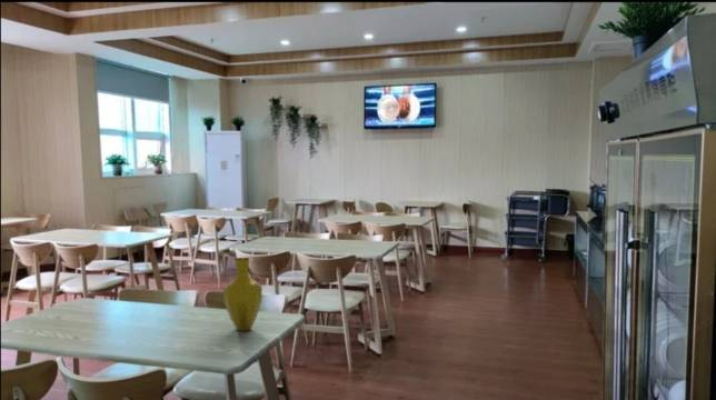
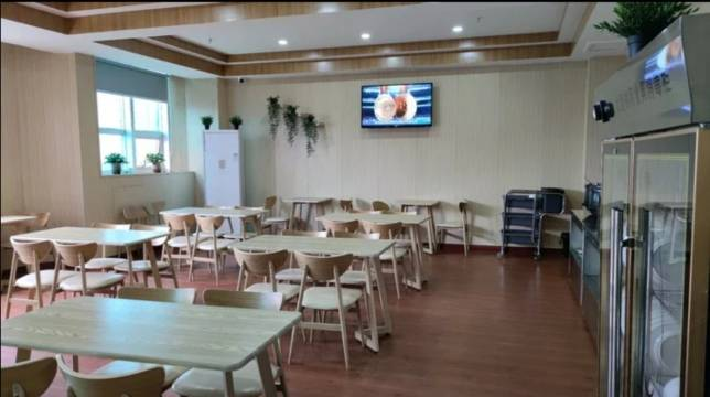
- vase [222,257,263,332]
